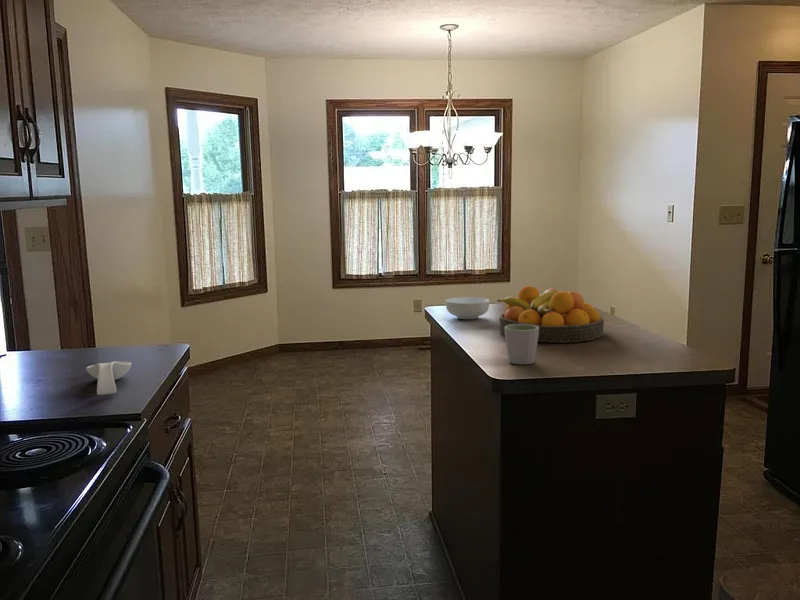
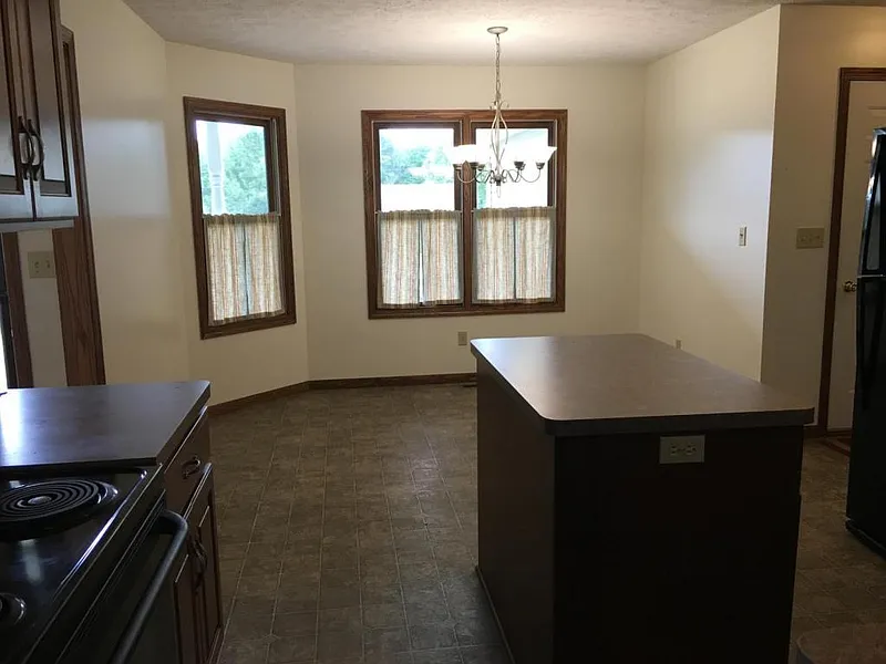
- mug [504,324,539,365]
- spoon rest [85,360,132,396]
- cereal bowl [445,296,491,320]
- fruit bowl [496,285,605,344]
